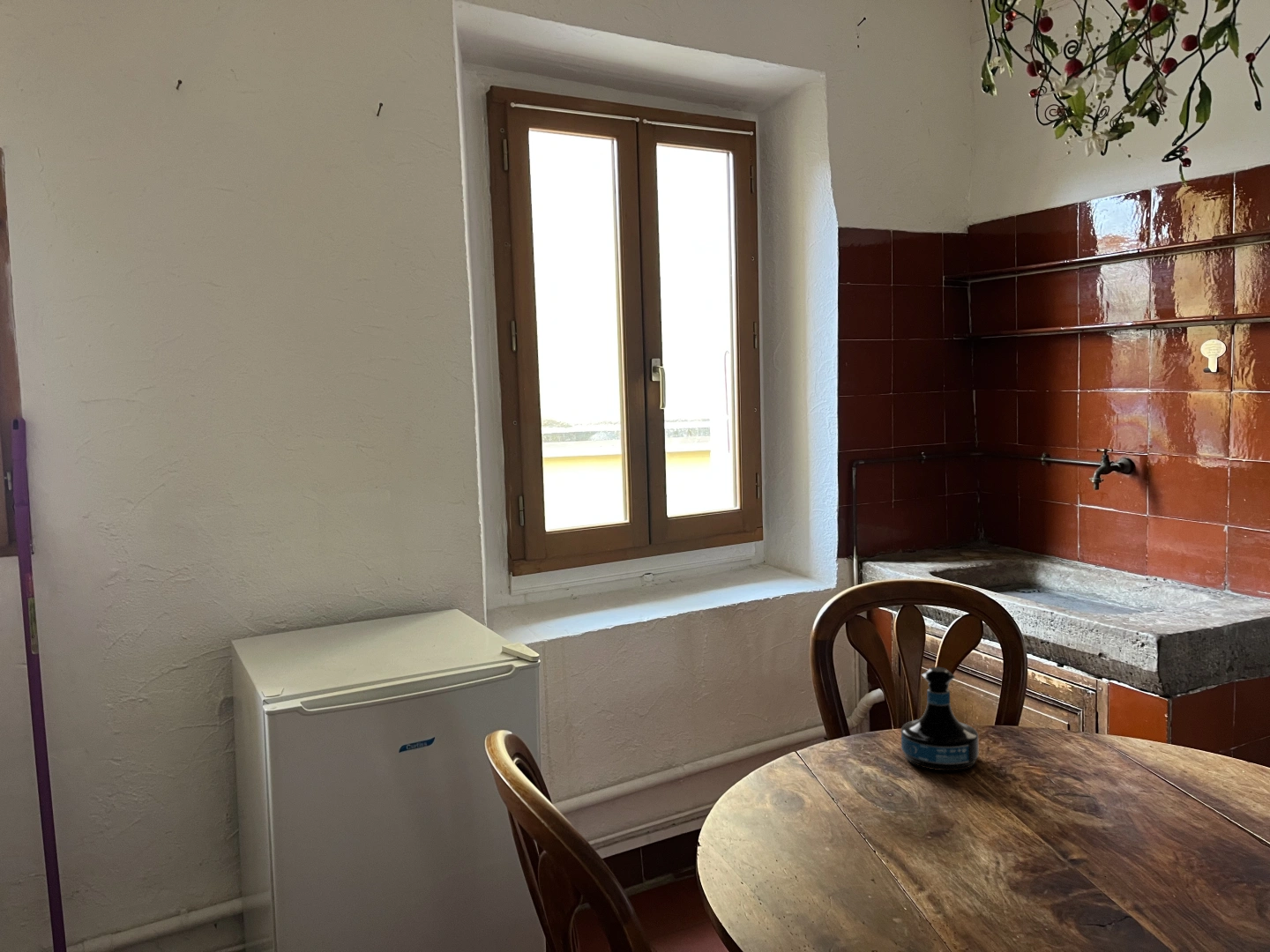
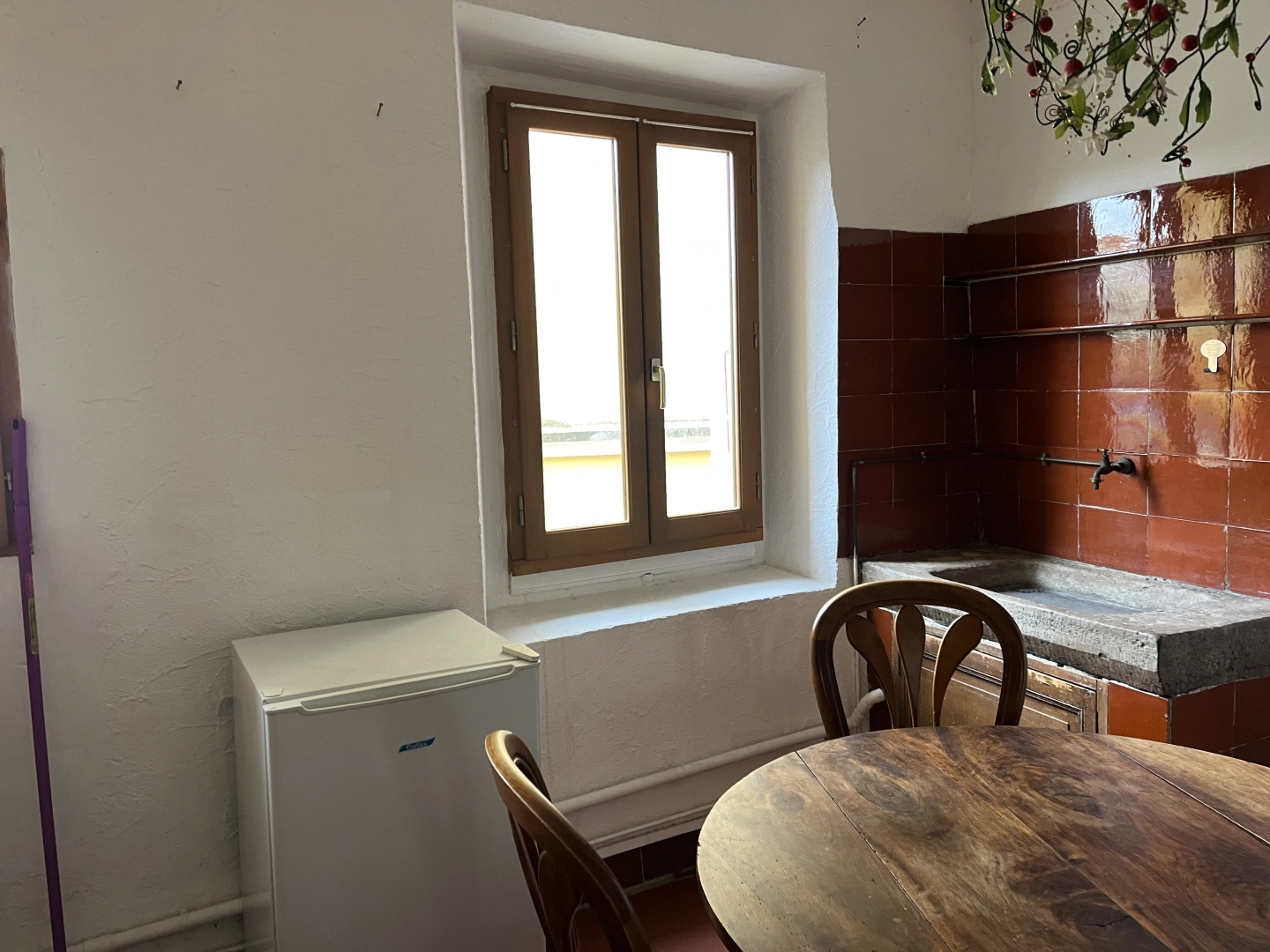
- tequila bottle [900,666,980,771]
